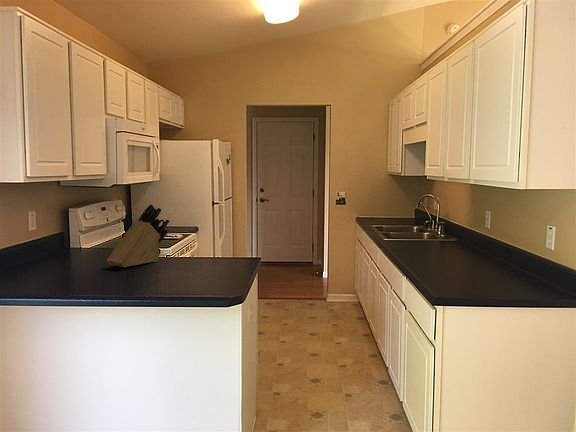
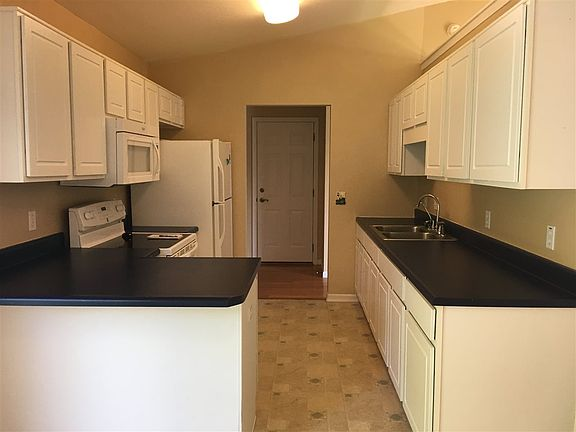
- knife block [106,203,171,268]
